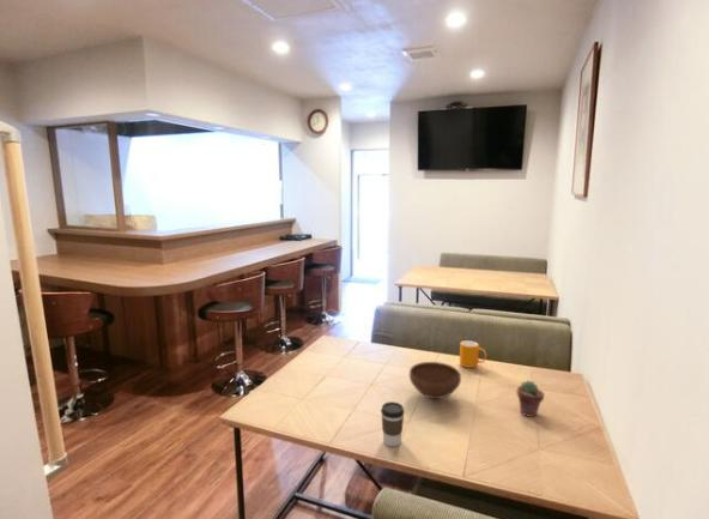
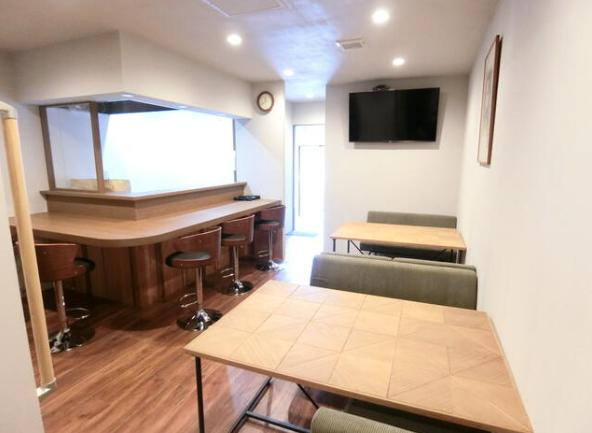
- coffee cup [380,400,406,448]
- bowl [408,361,462,400]
- mug [459,339,487,369]
- potted succulent [516,379,545,418]
